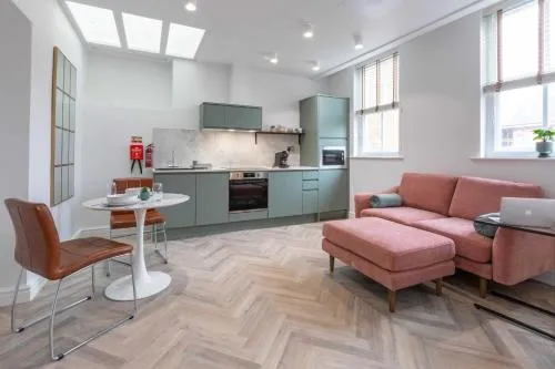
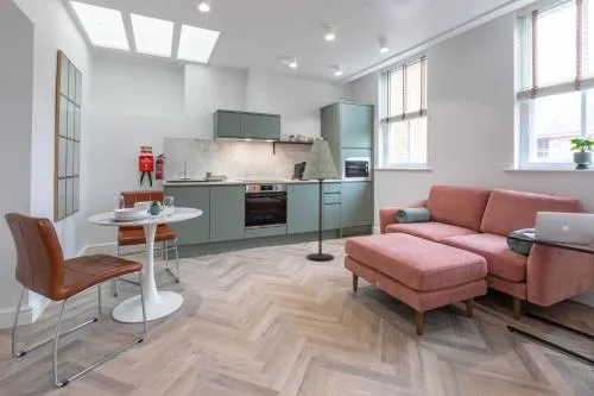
+ floor lamp [302,138,341,262]
